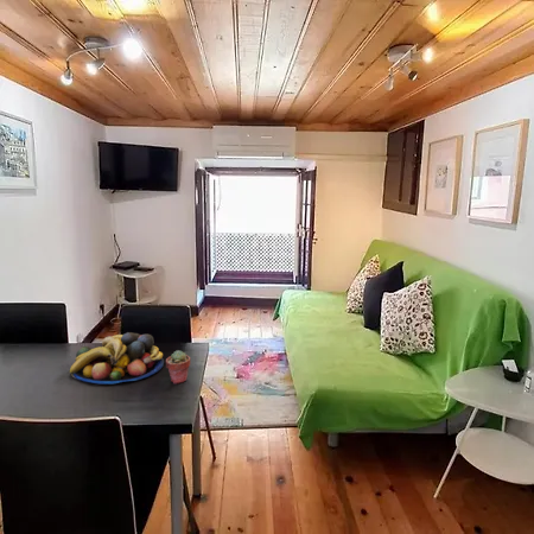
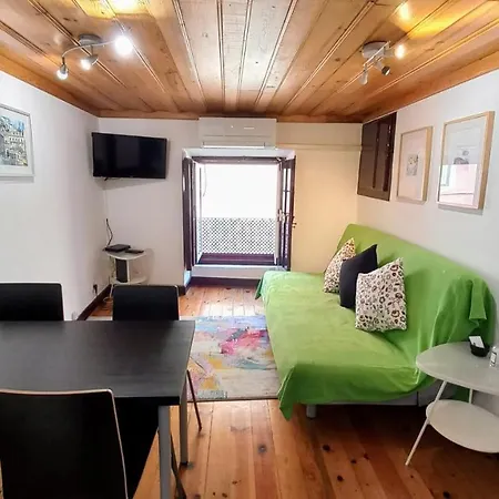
- potted succulent [165,349,191,384]
- fruit bowl [69,331,165,386]
